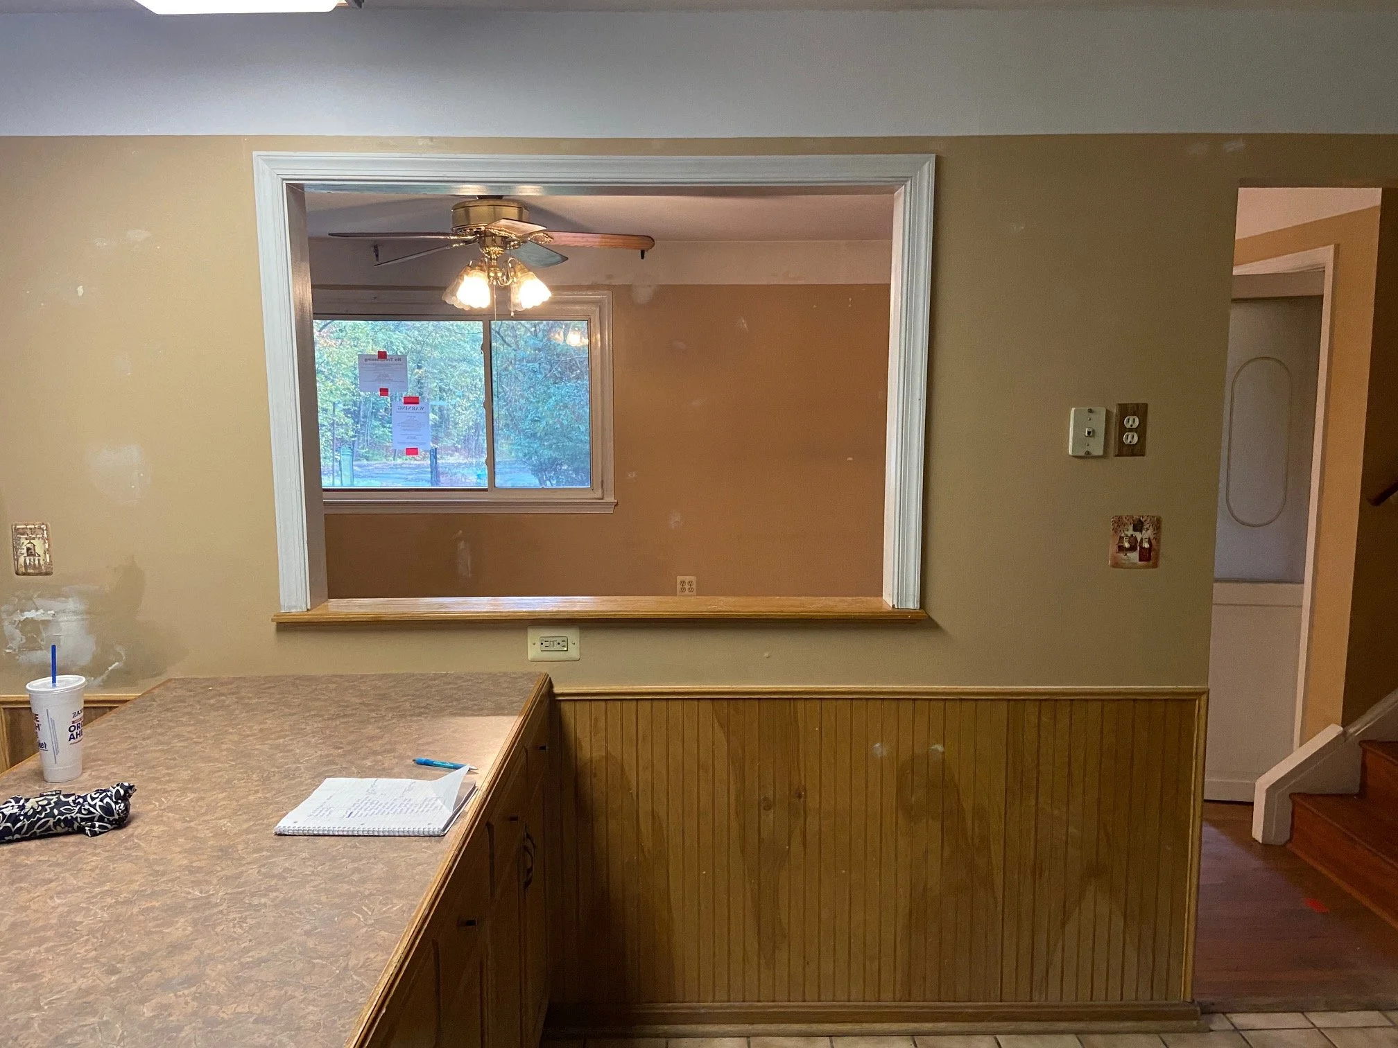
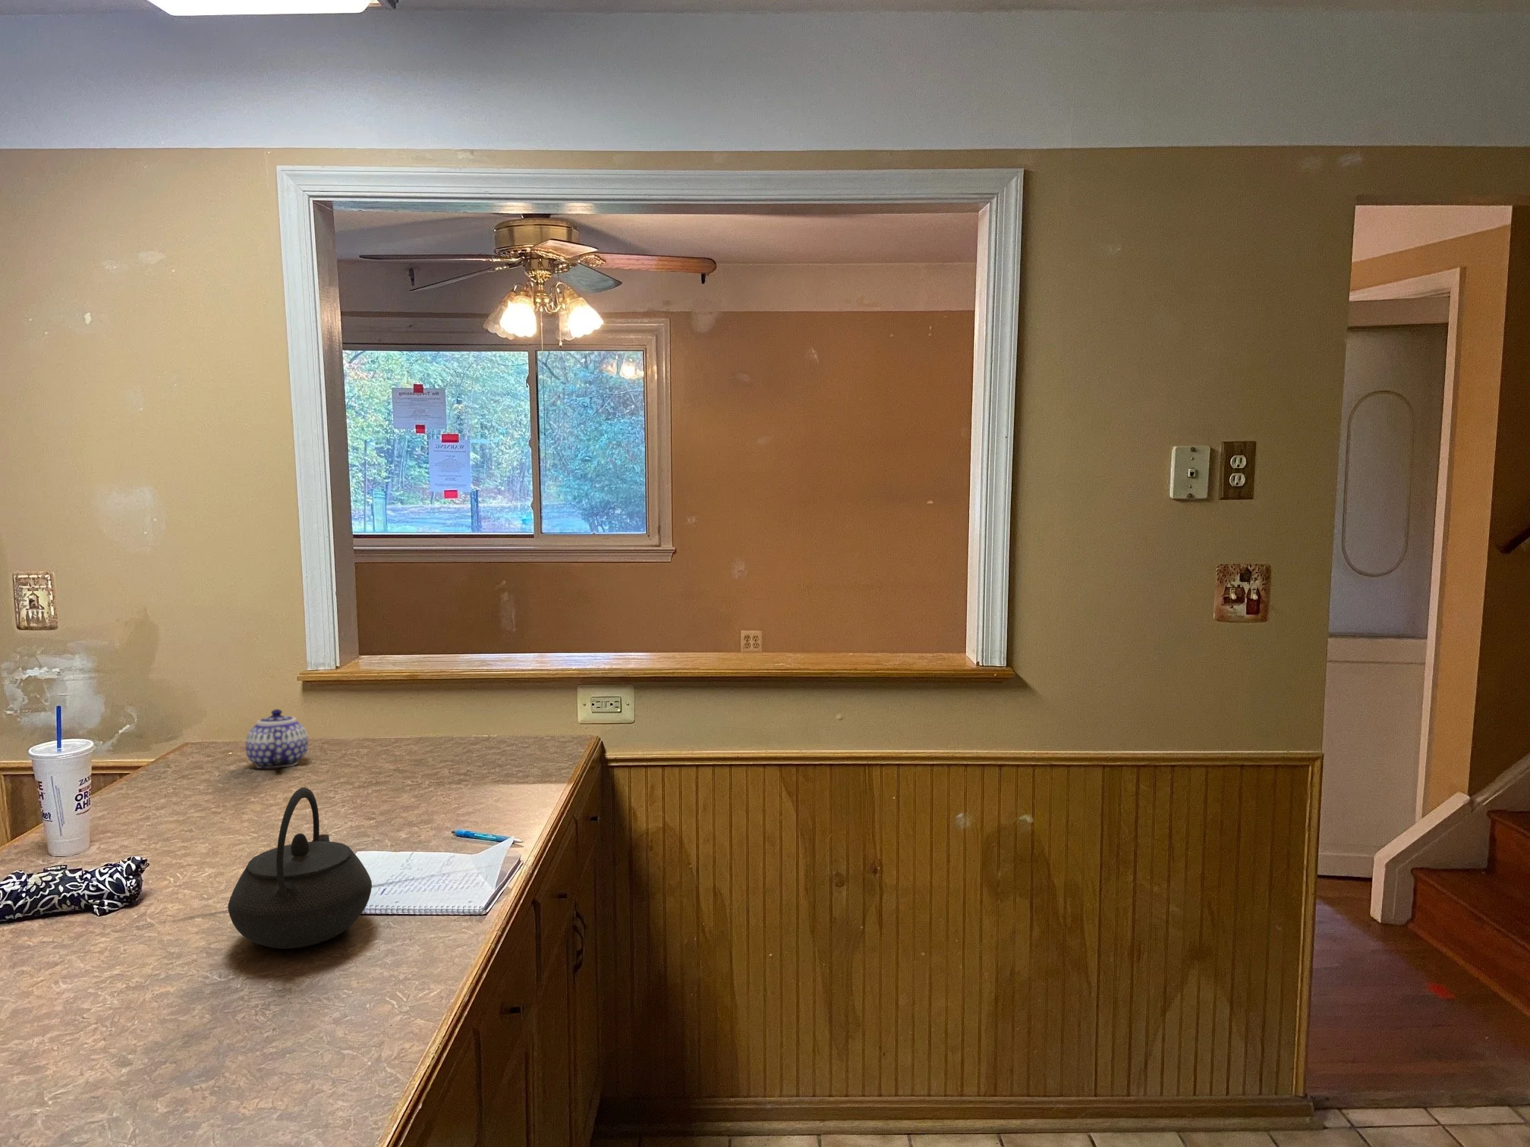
+ kettle [226,787,372,949]
+ teapot [245,708,308,769]
